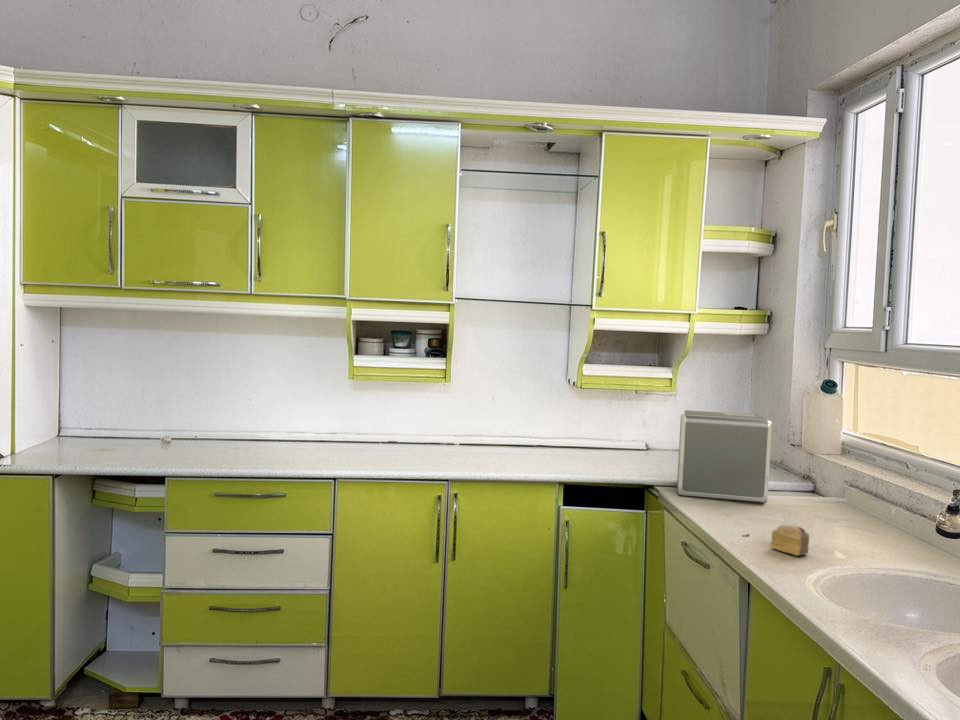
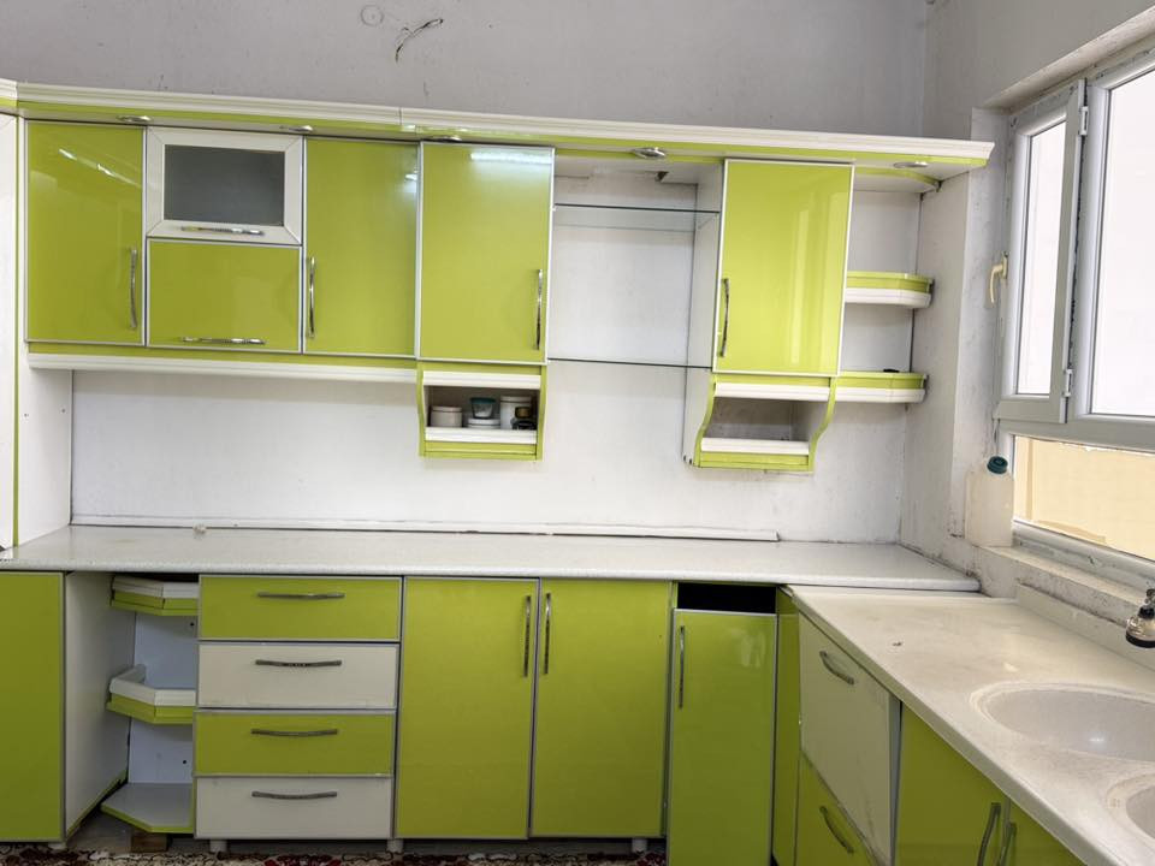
- coffee maker [676,409,773,504]
- cake slice [770,524,810,557]
